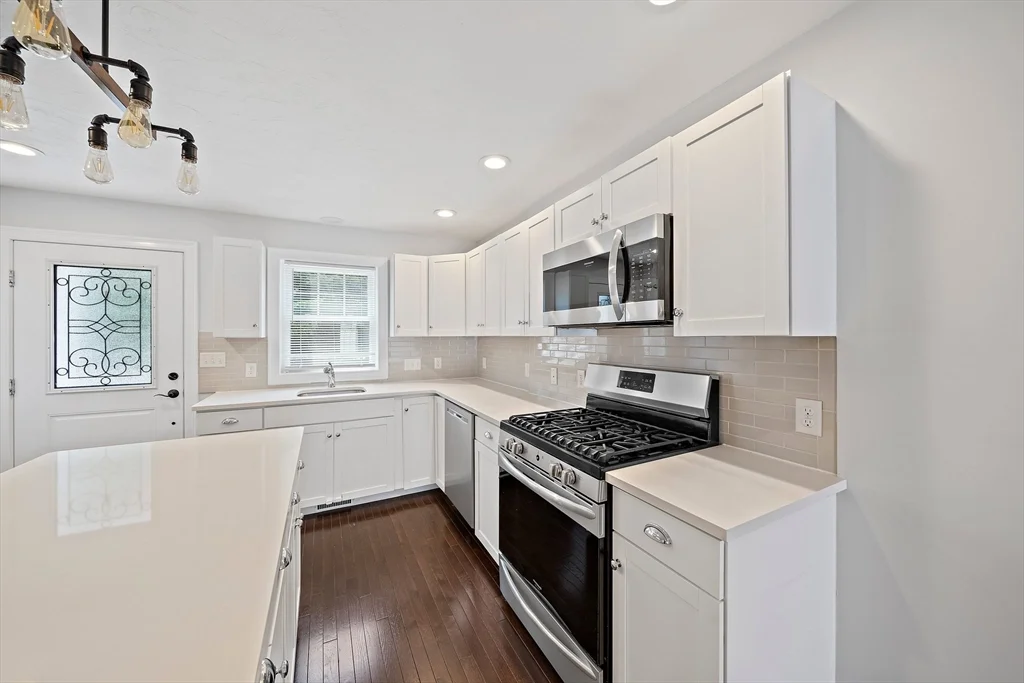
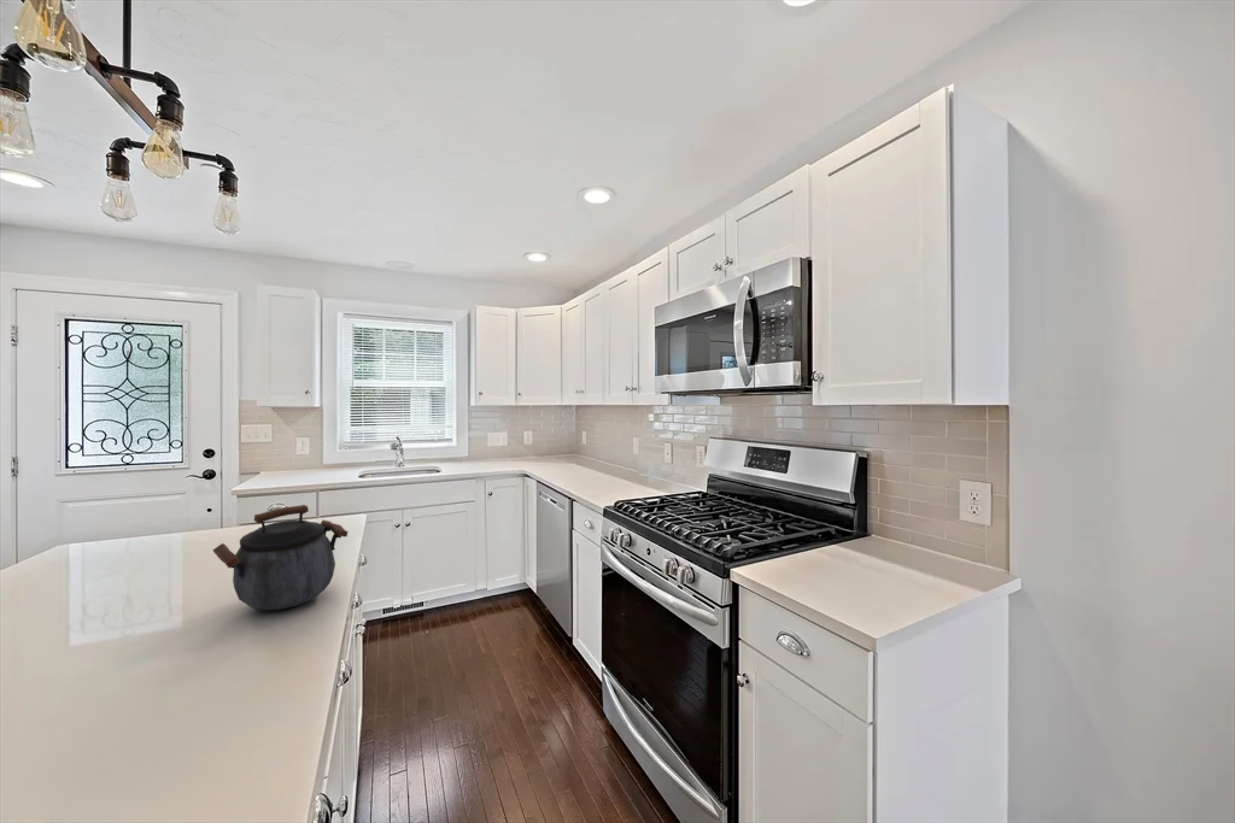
+ kettle [211,504,349,611]
